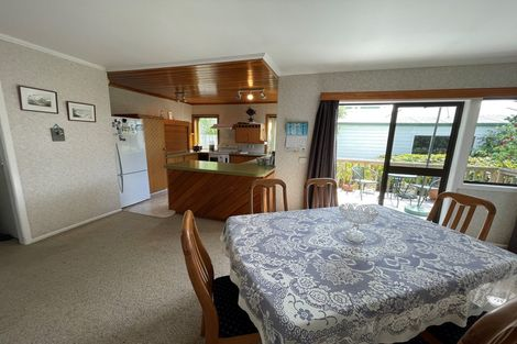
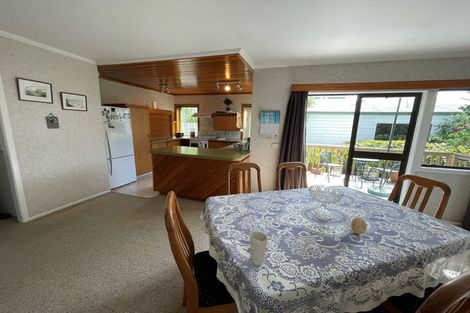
+ cup [249,230,269,266]
+ decorative egg [350,216,368,235]
